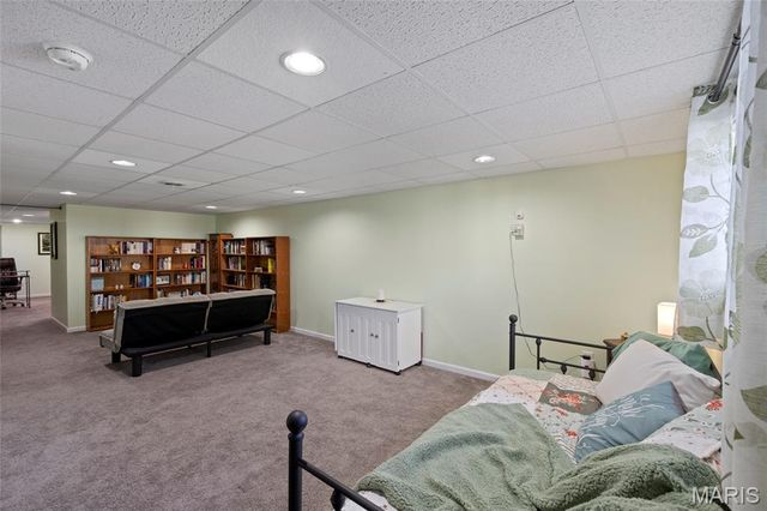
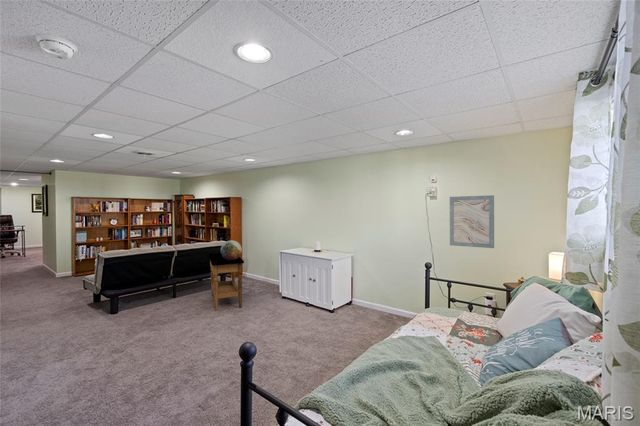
+ wall art [449,194,495,249]
+ side table [208,252,245,312]
+ decorative globe [220,239,243,261]
